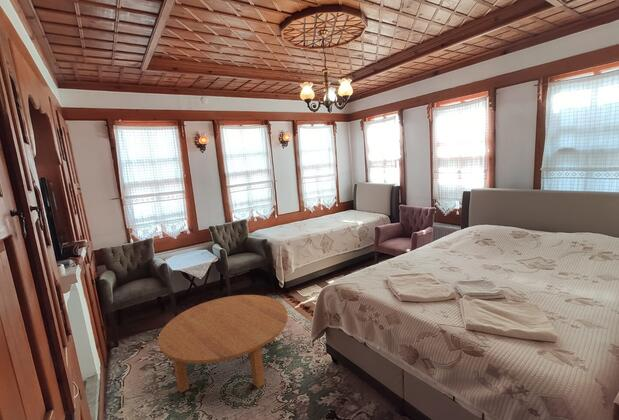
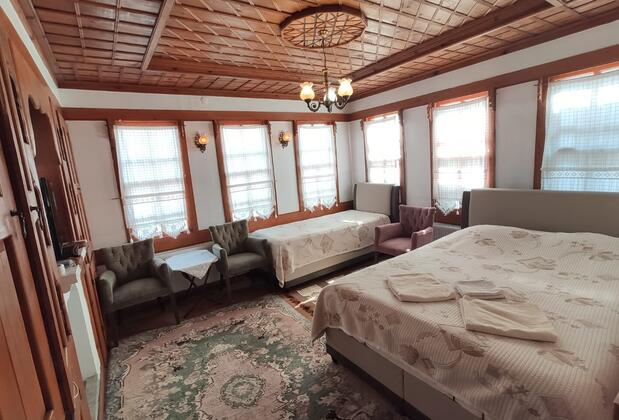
- coffee table [157,294,289,394]
